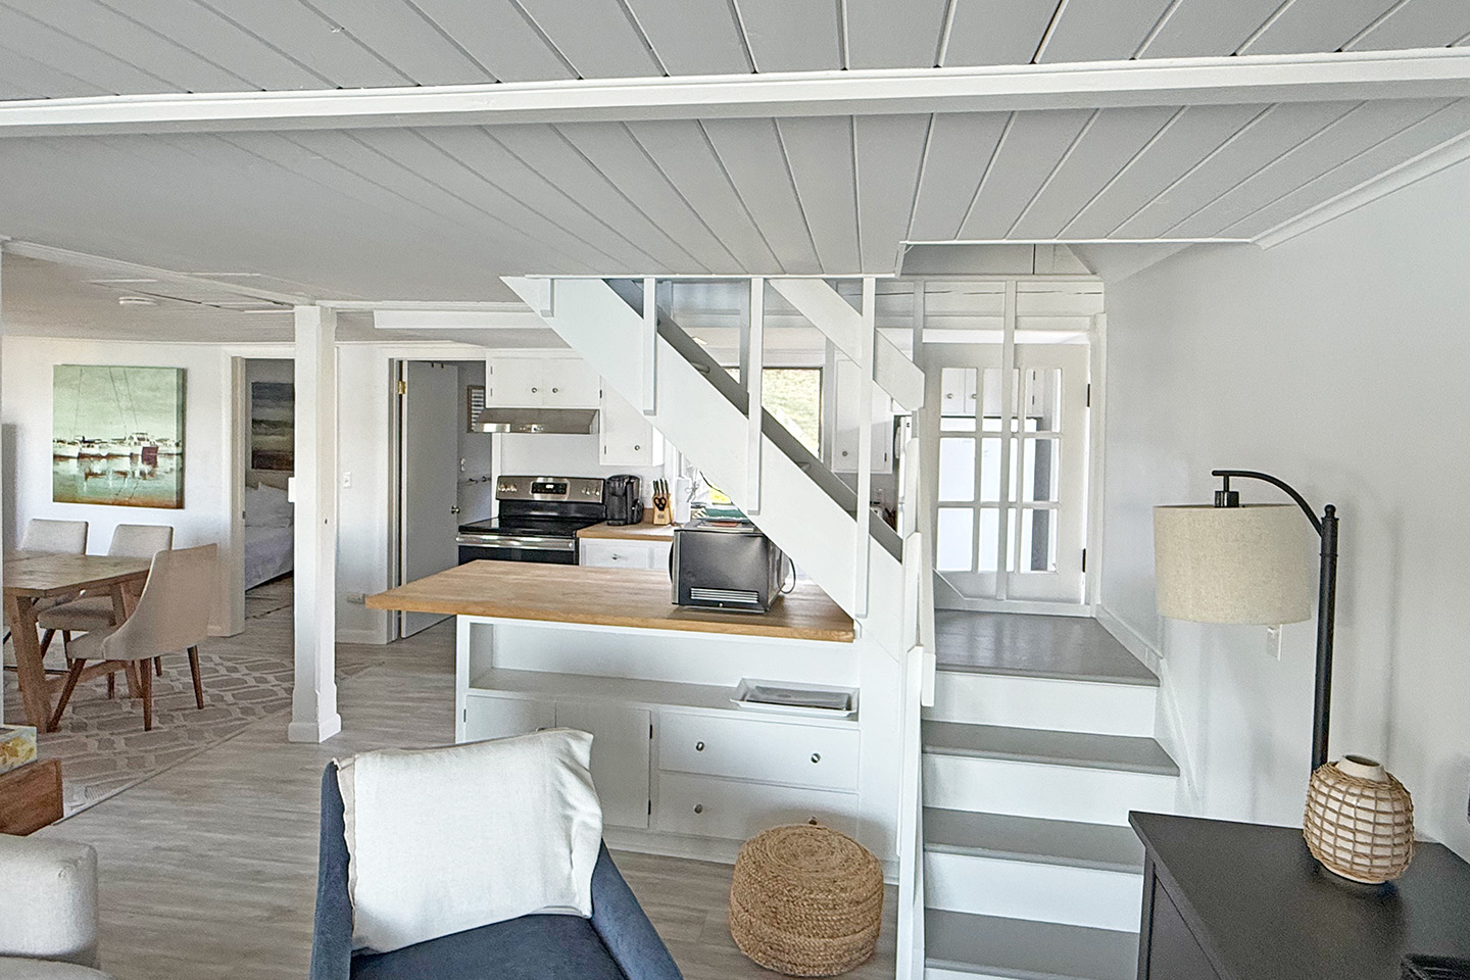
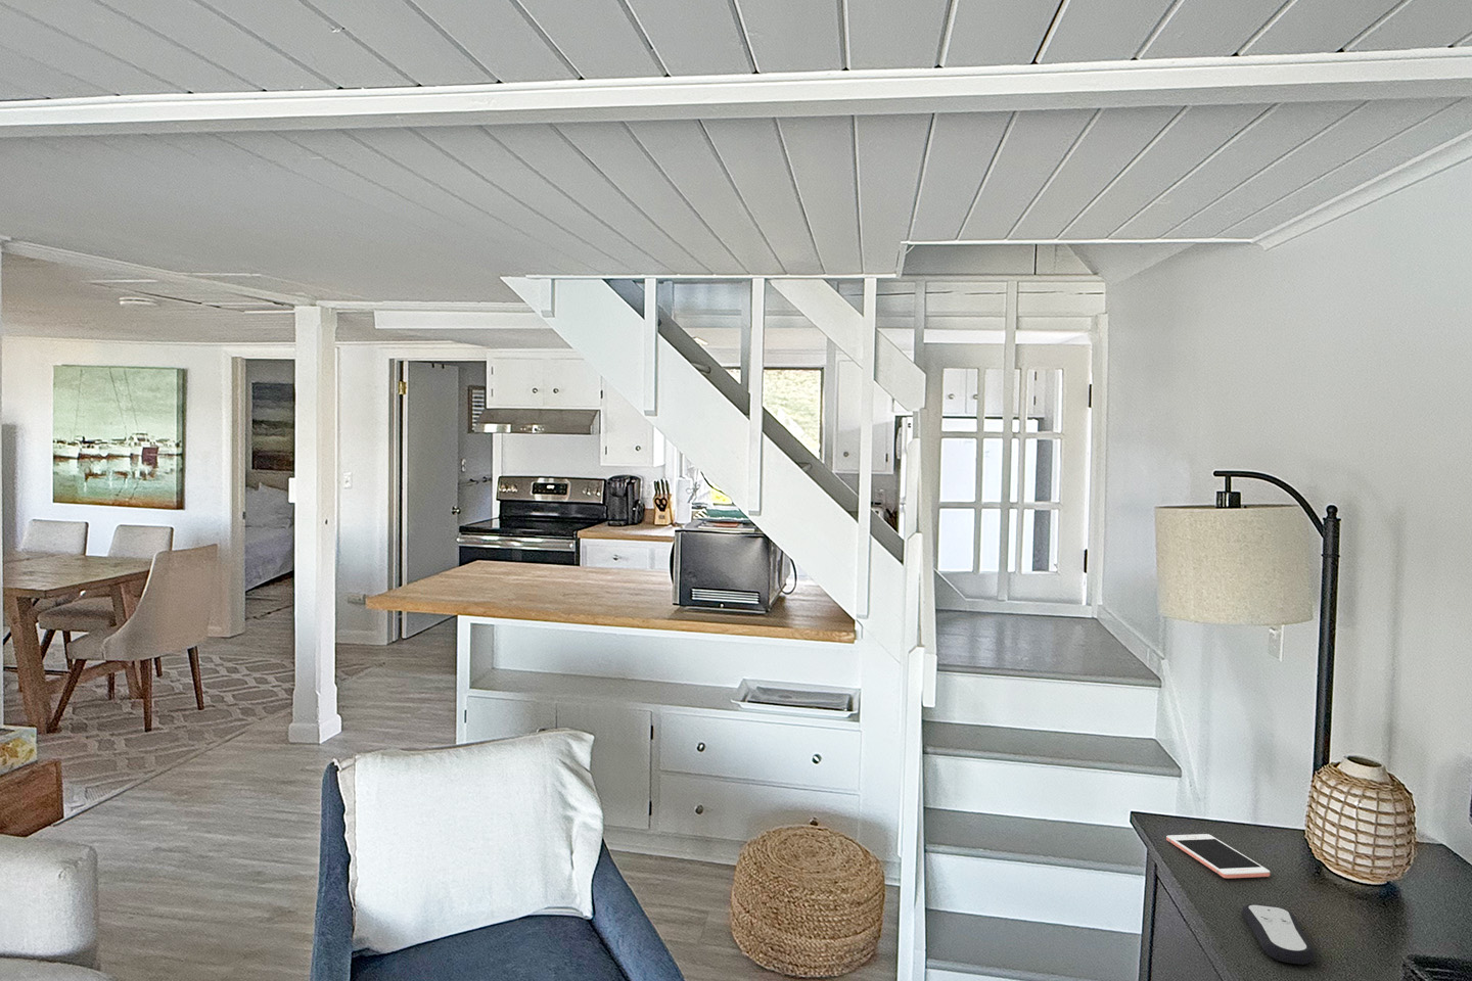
+ cell phone [1165,833,1270,879]
+ remote control [1241,903,1315,966]
